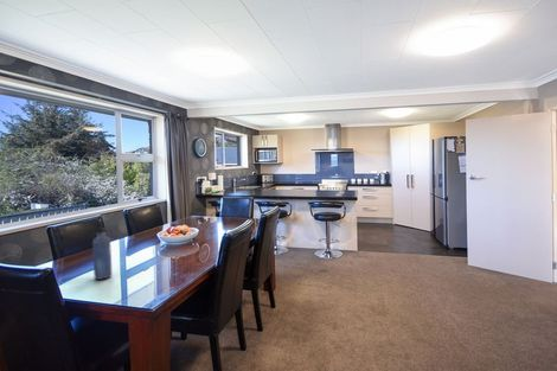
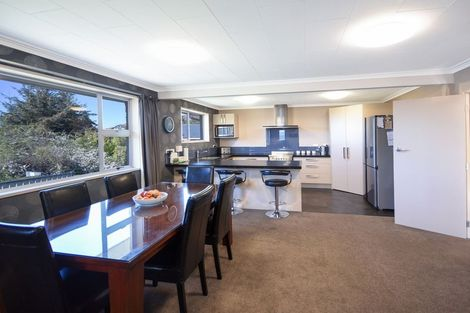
- water bottle [91,225,114,281]
